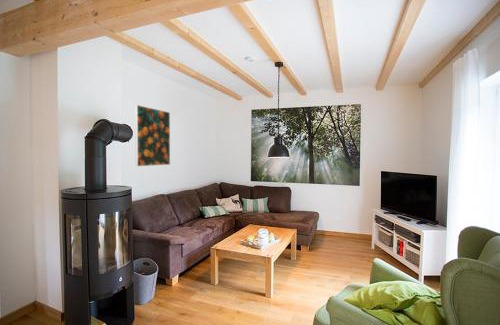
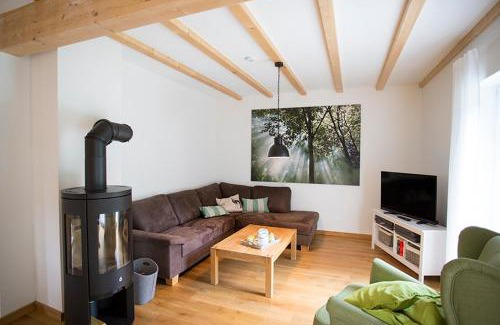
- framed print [134,104,171,167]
